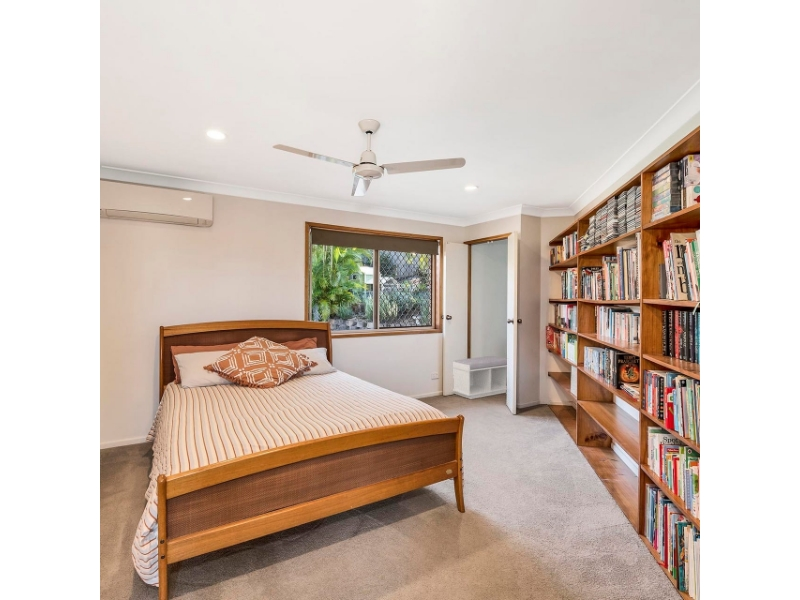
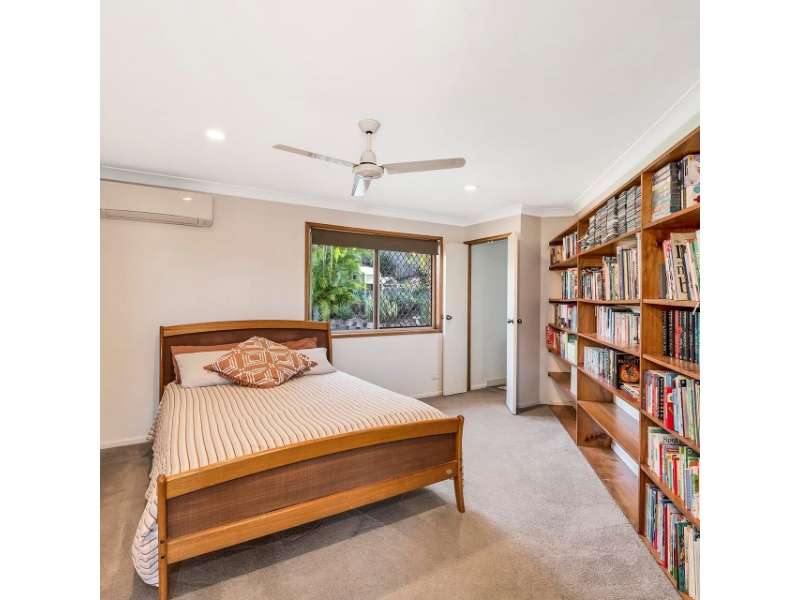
- bench [452,355,508,400]
